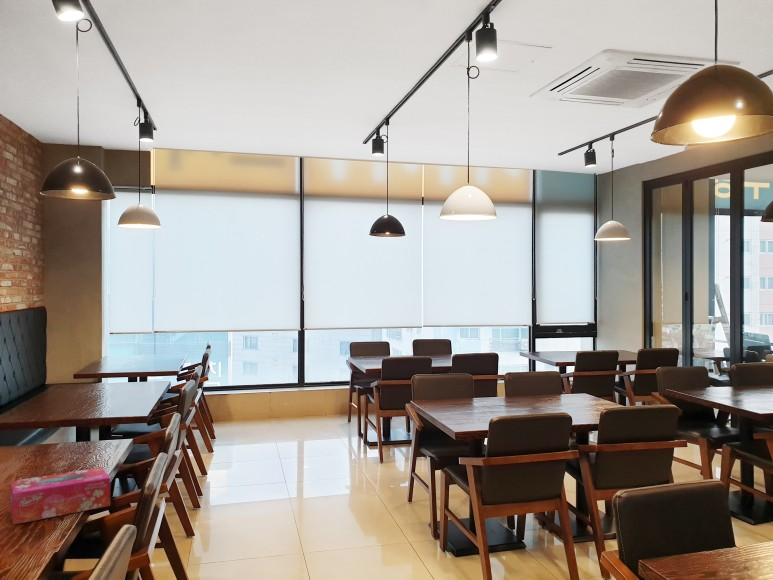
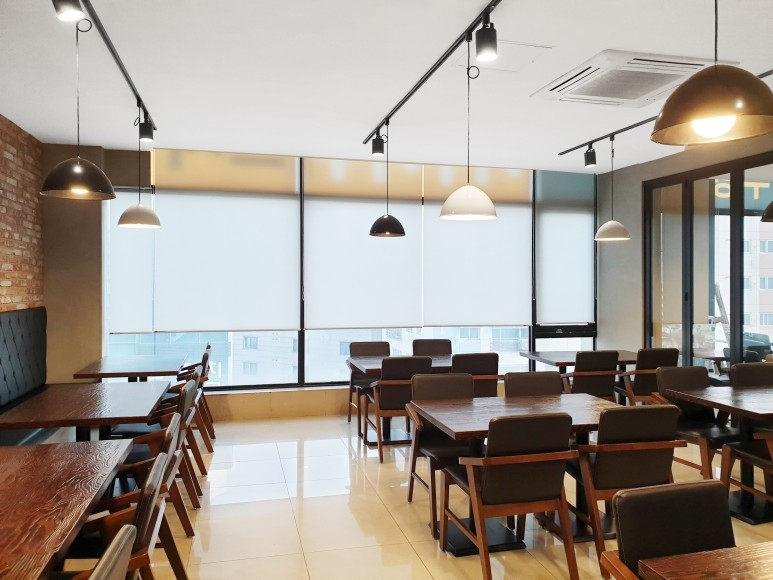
- tissue box [9,466,111,525]
